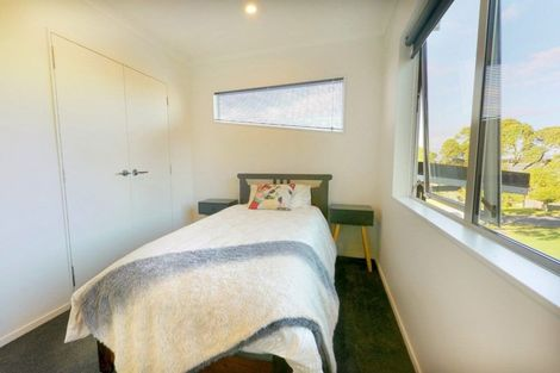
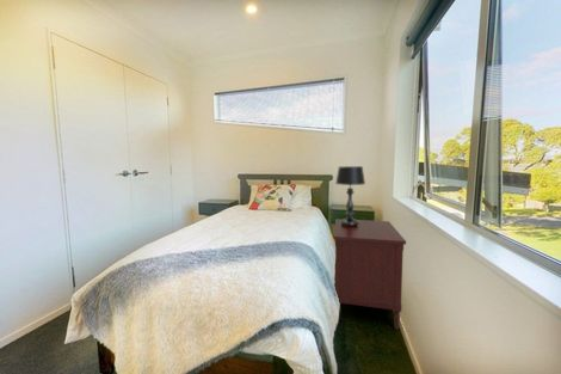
+ table lamp [334,165,366,226]
+ dresser [333,217,407,331]
